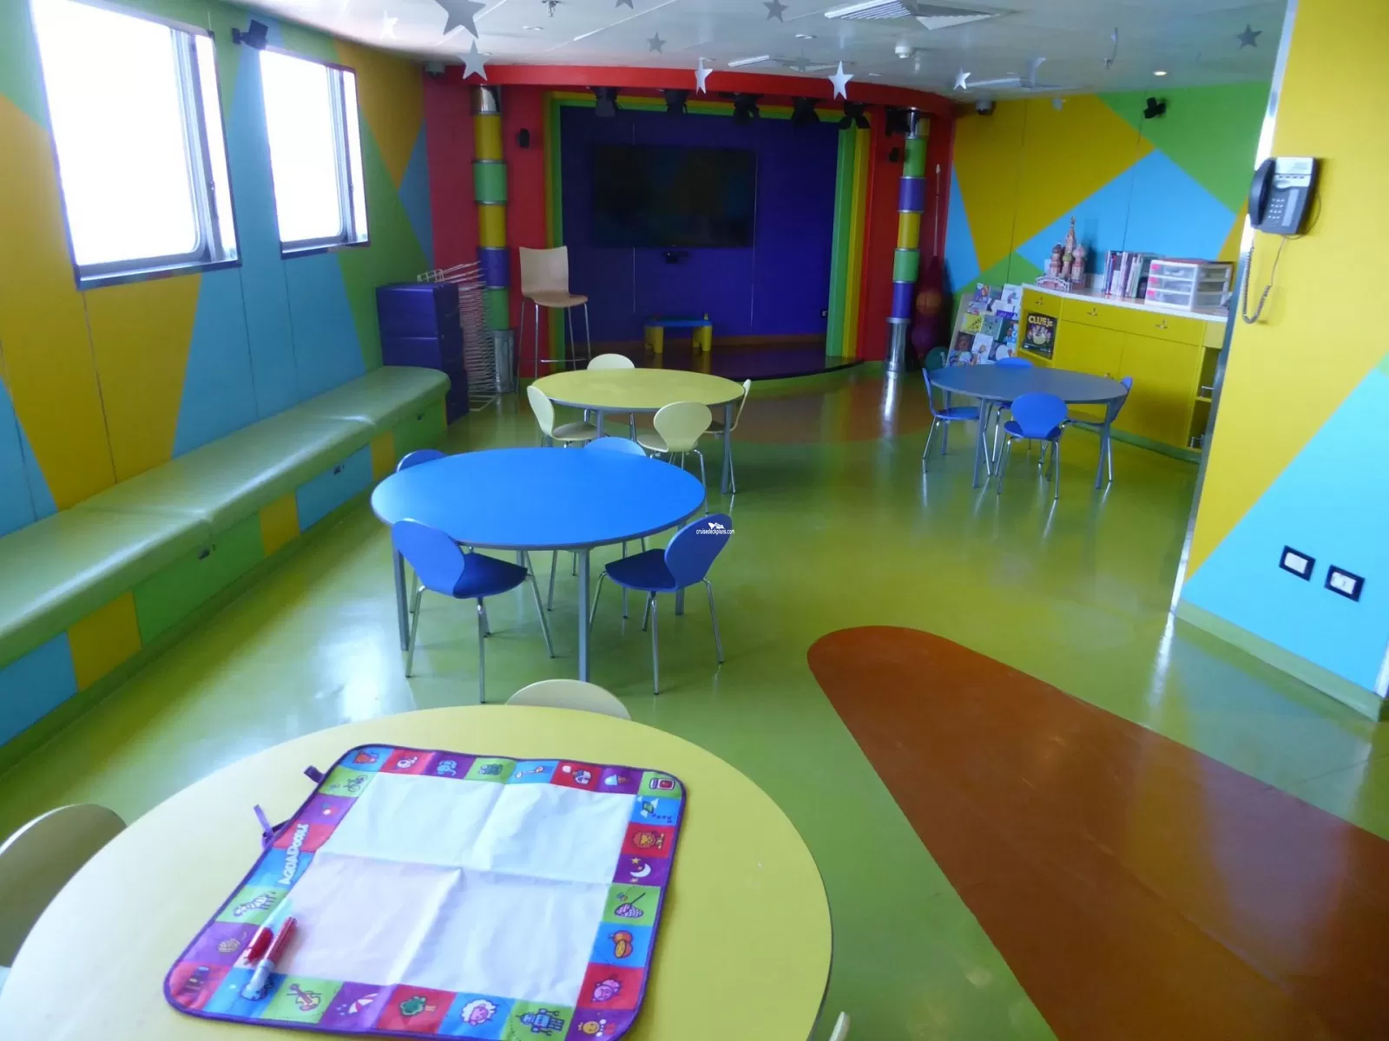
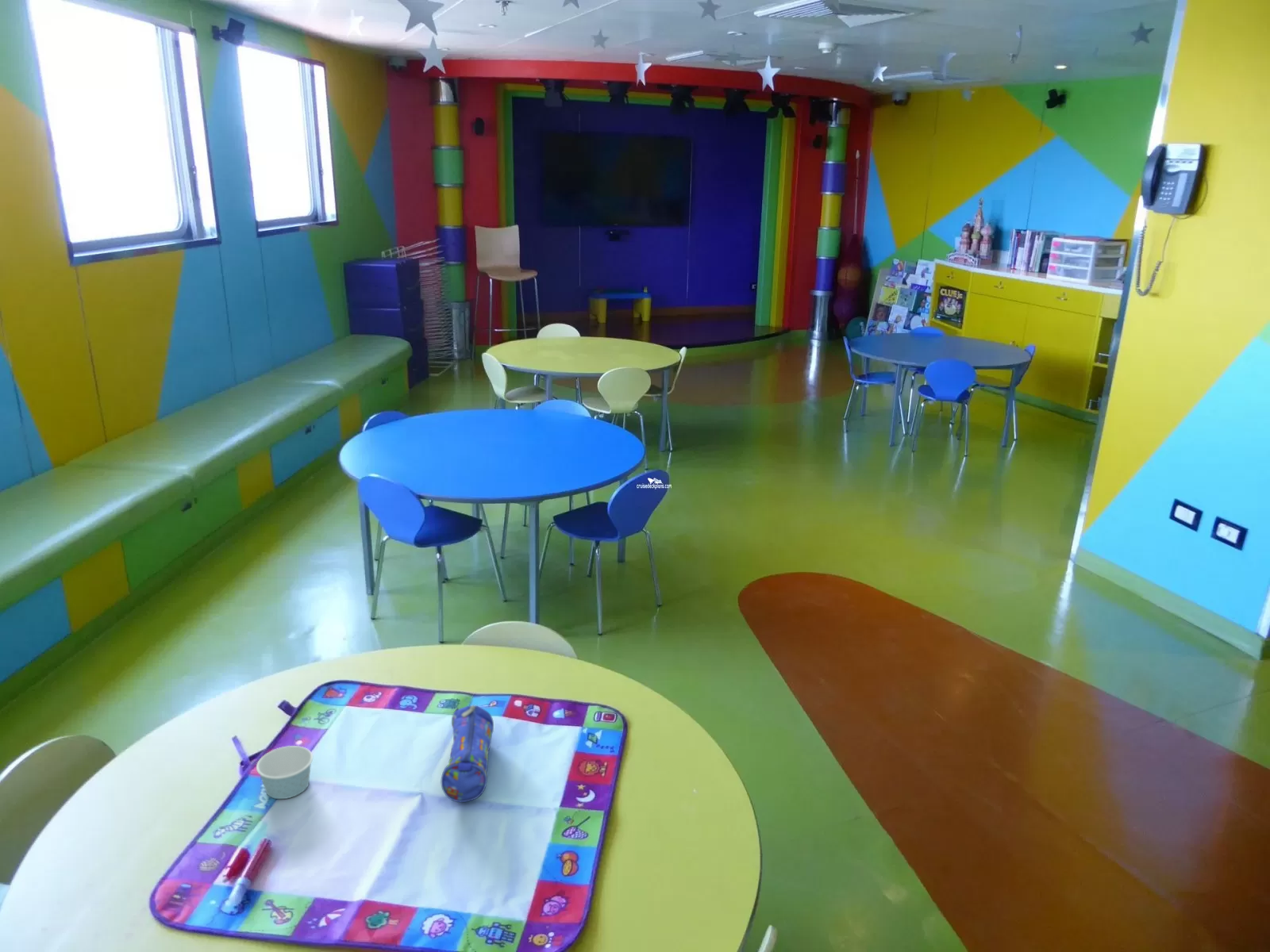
+ paper cup [256,745,314,800]
+ pencil case [440,704,495,803]
